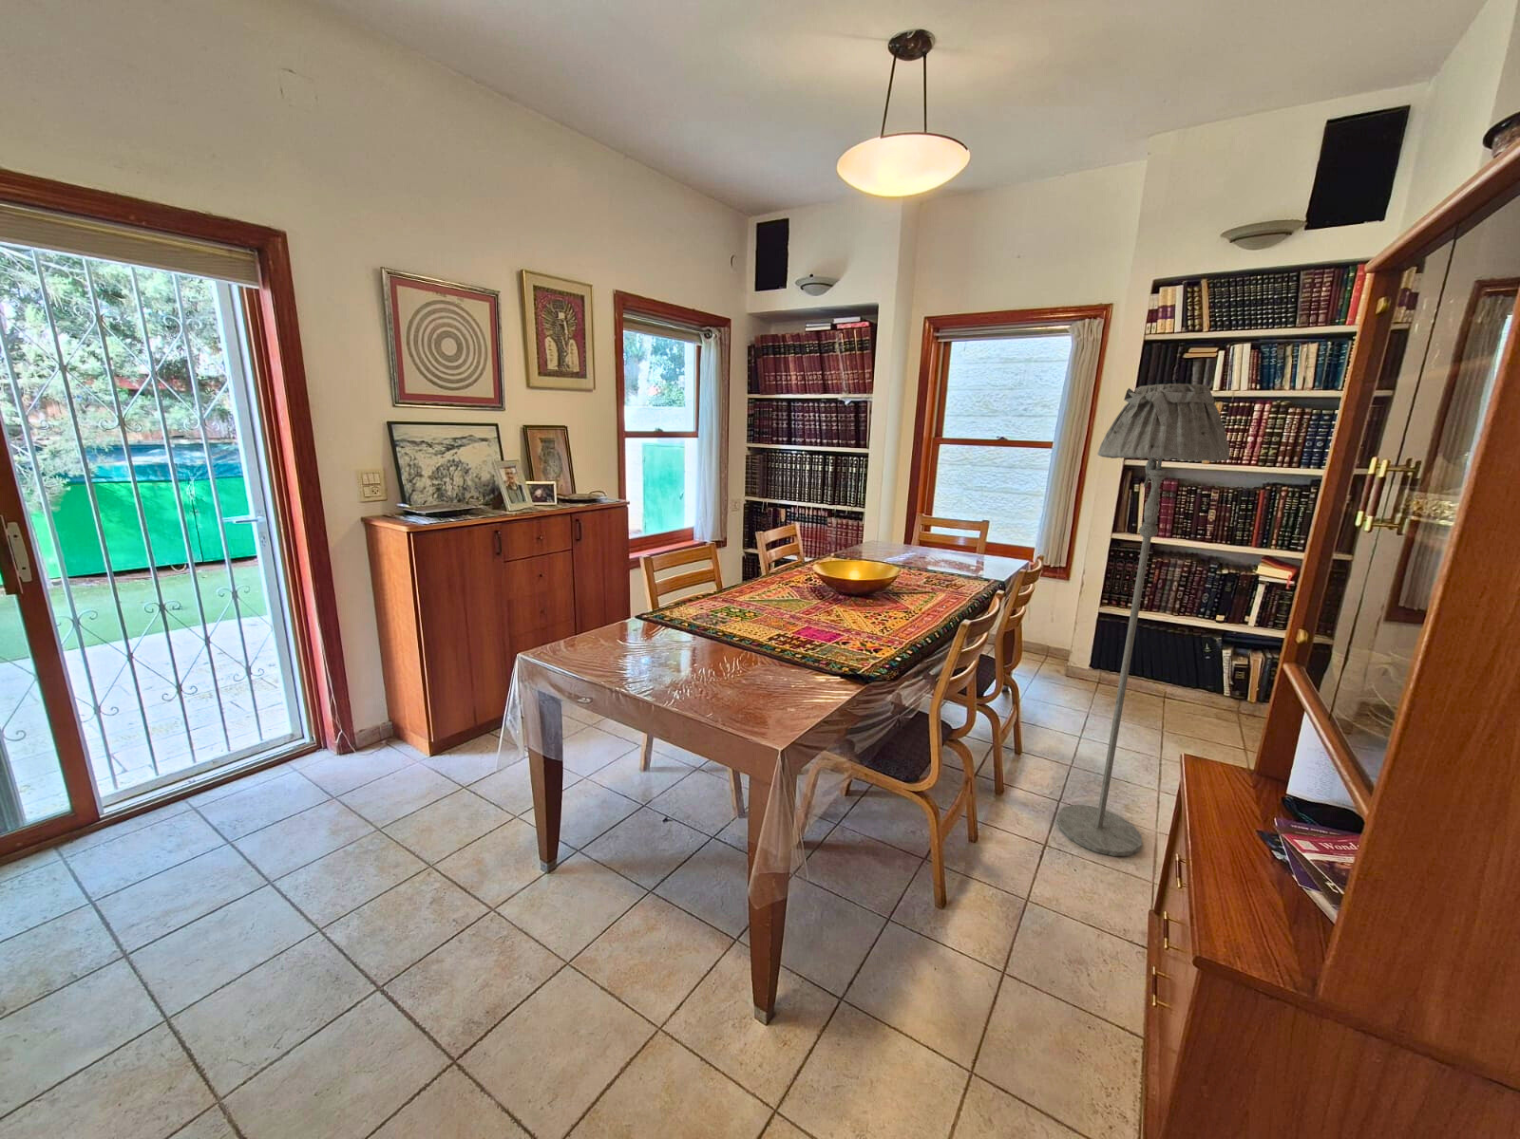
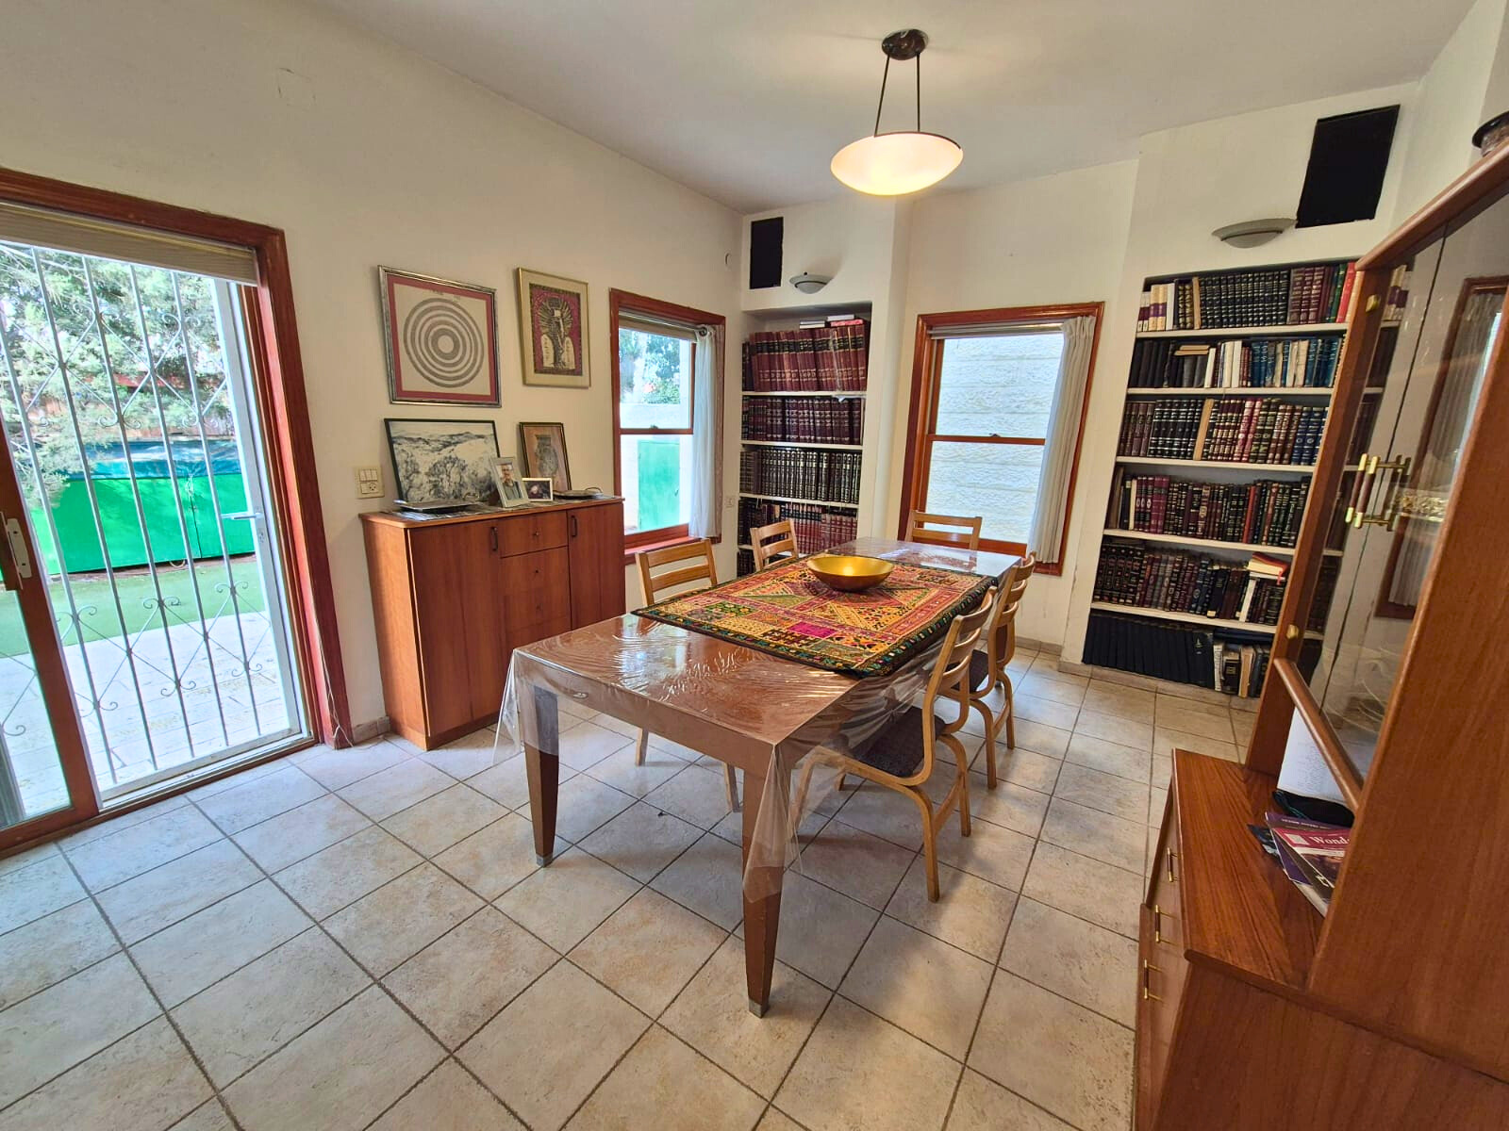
- floor lamp [1057,383,1230,857]
